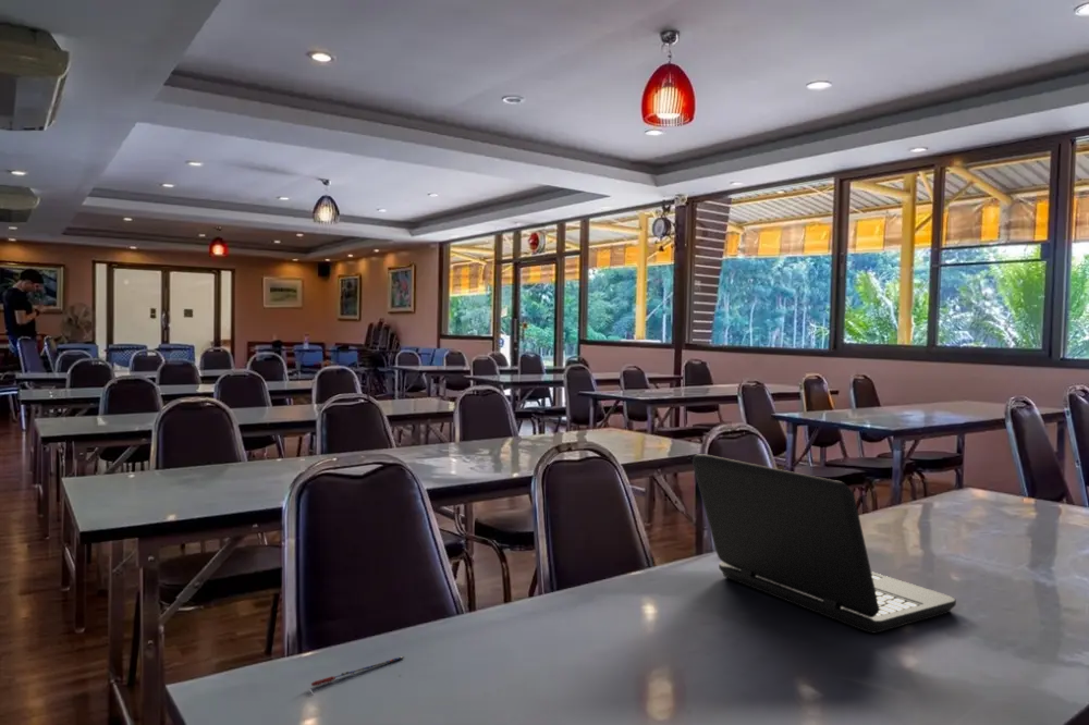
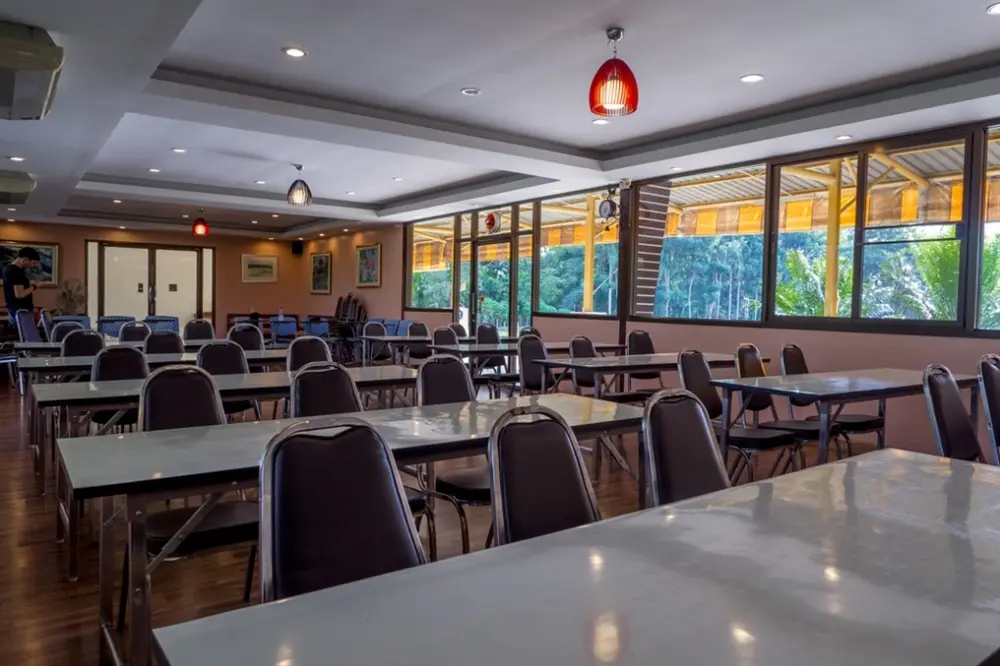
- pen [310,655,405,687]
- laptop [692,453,957,635]
